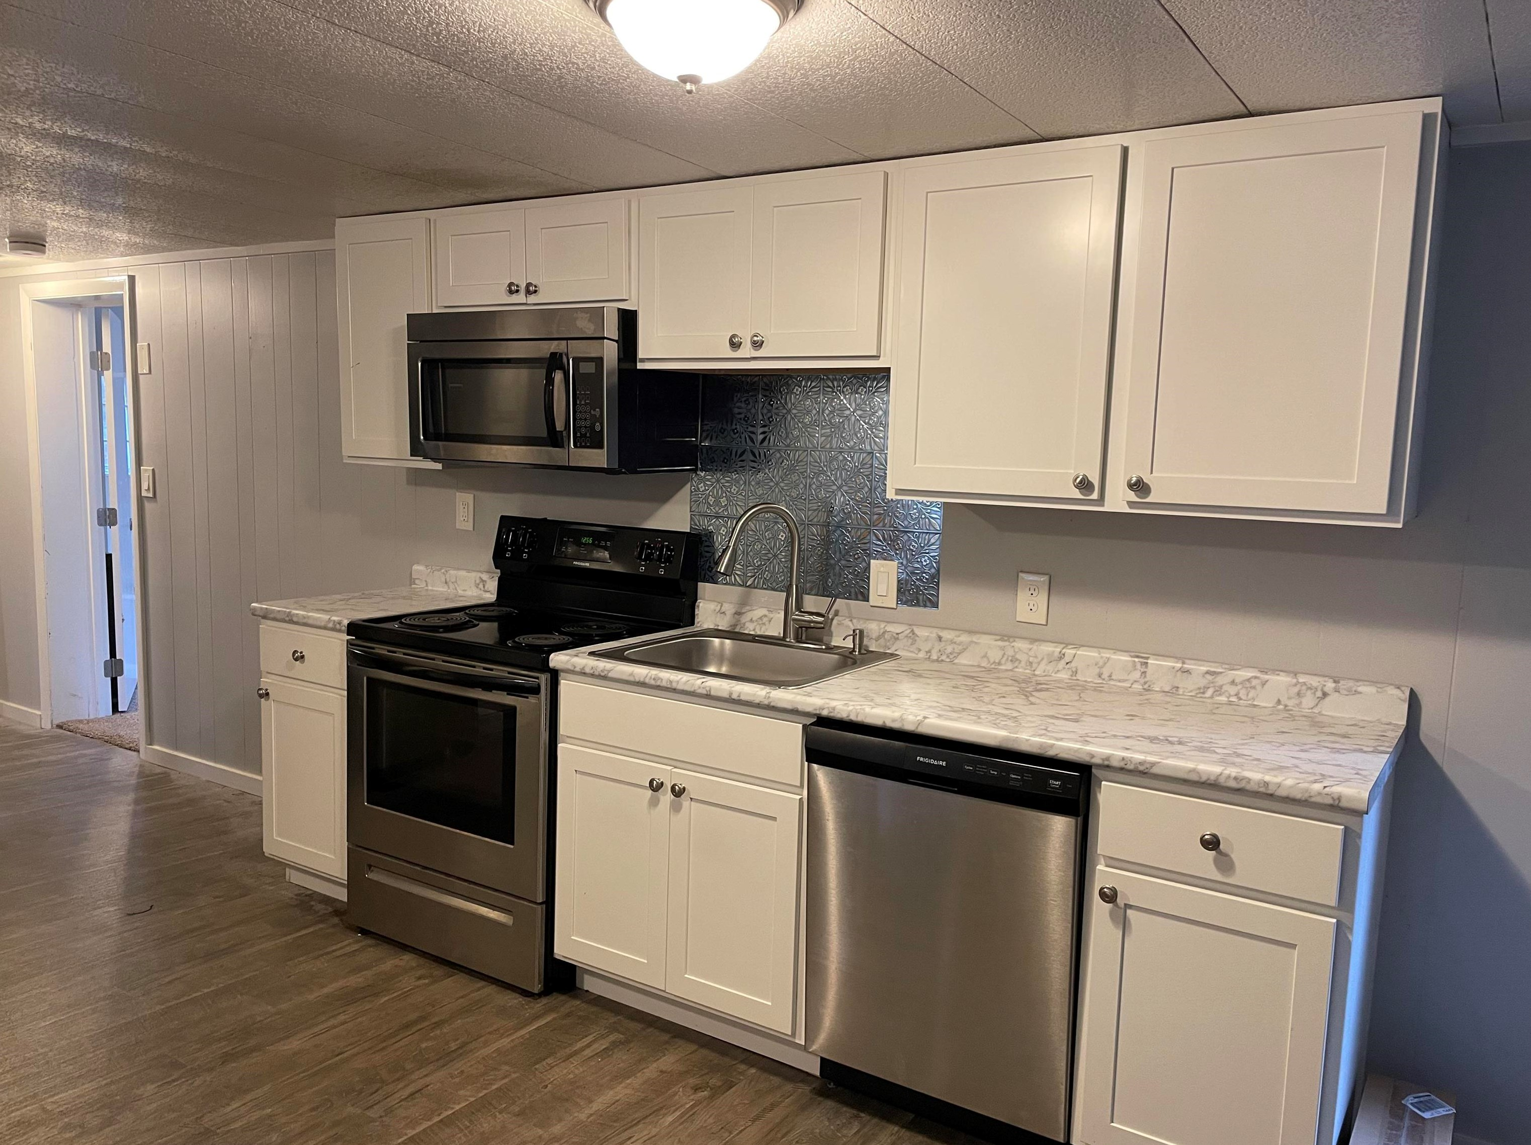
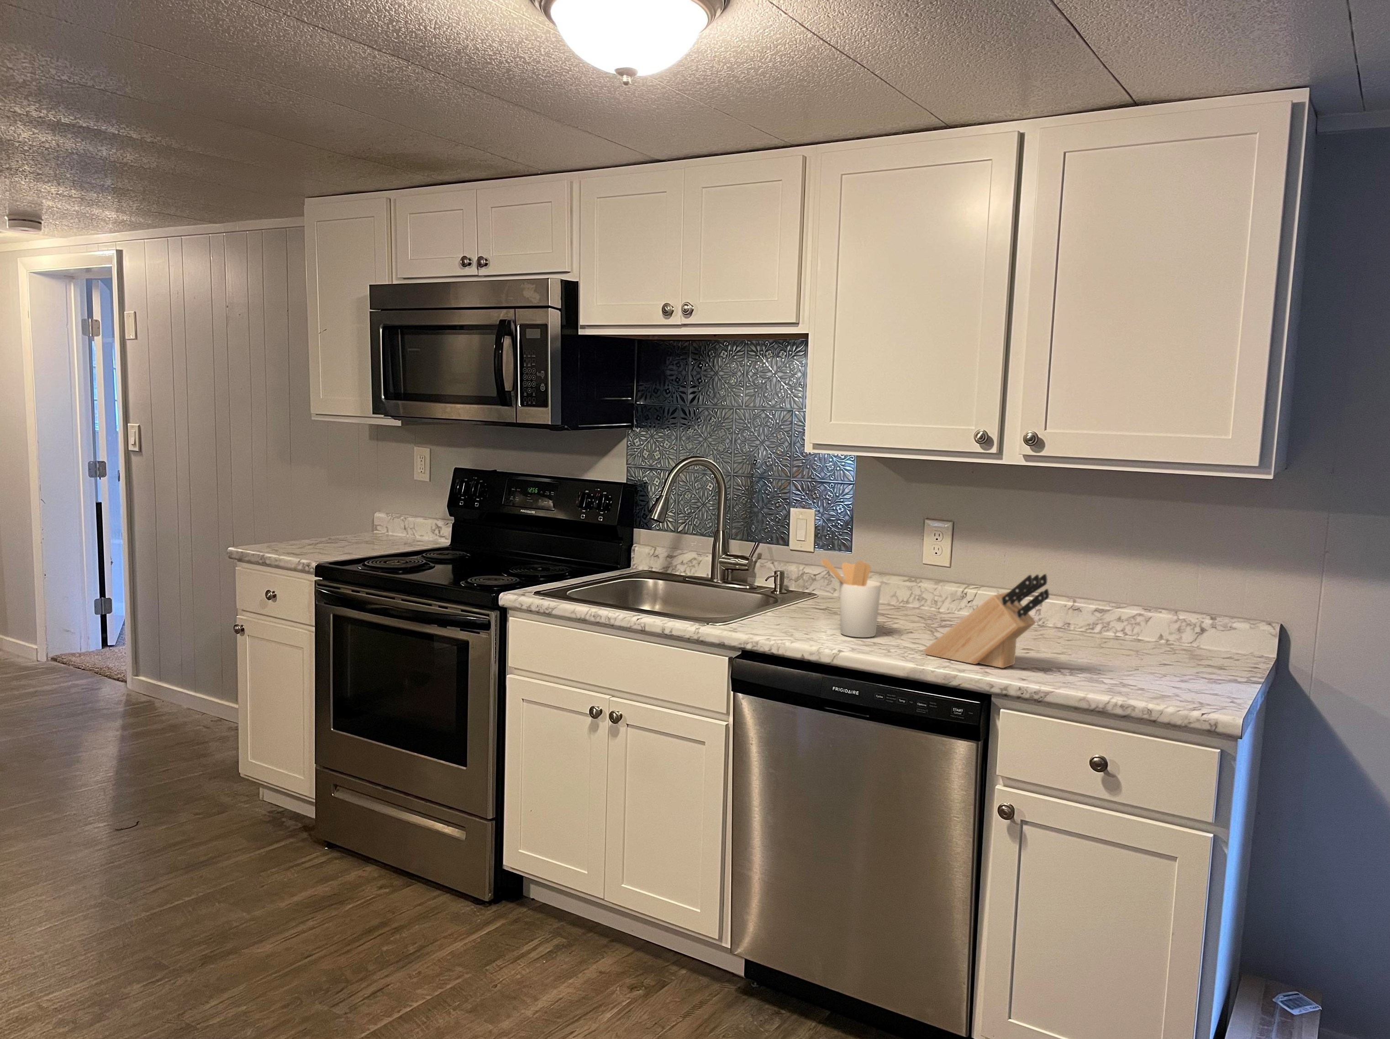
+ utensil holder [820,558,882,637]
+ knife block [923,573,1049,669]
